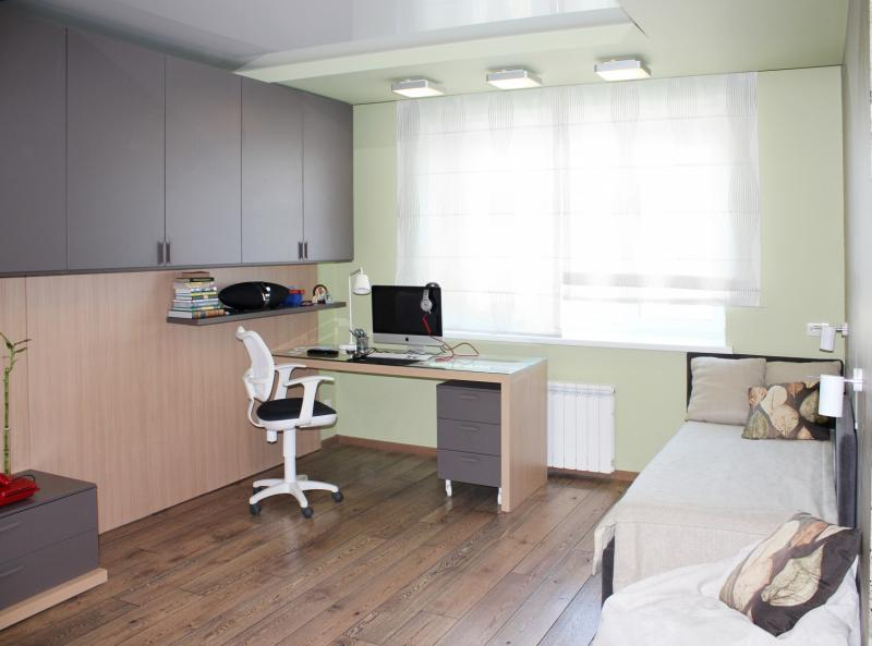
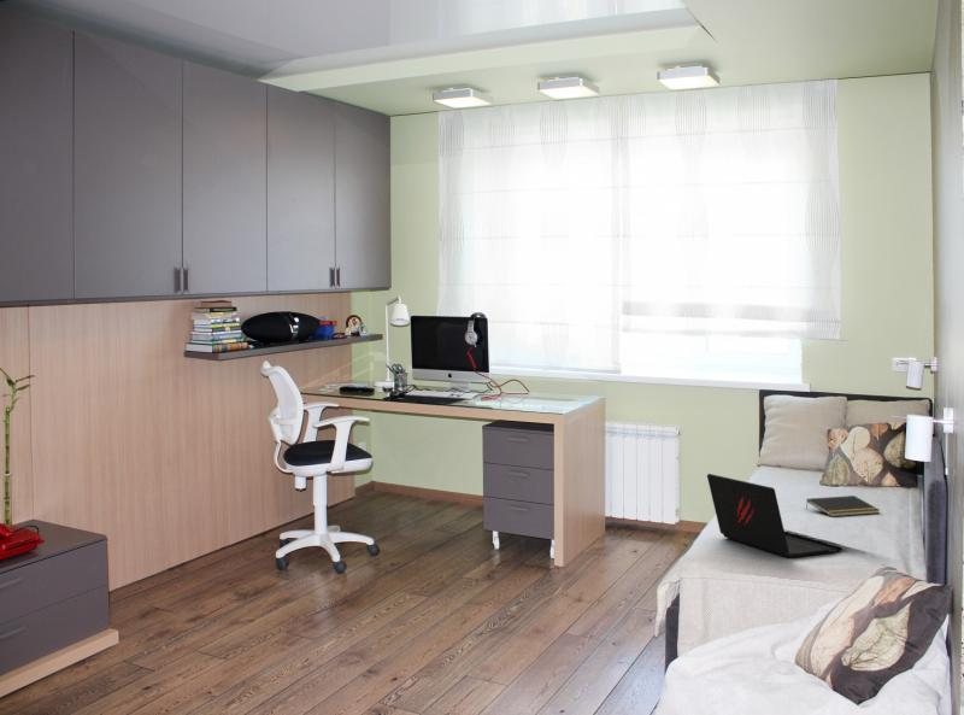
+ laptop [706,473,844,558]
+ notepad [805,494,881,517]
